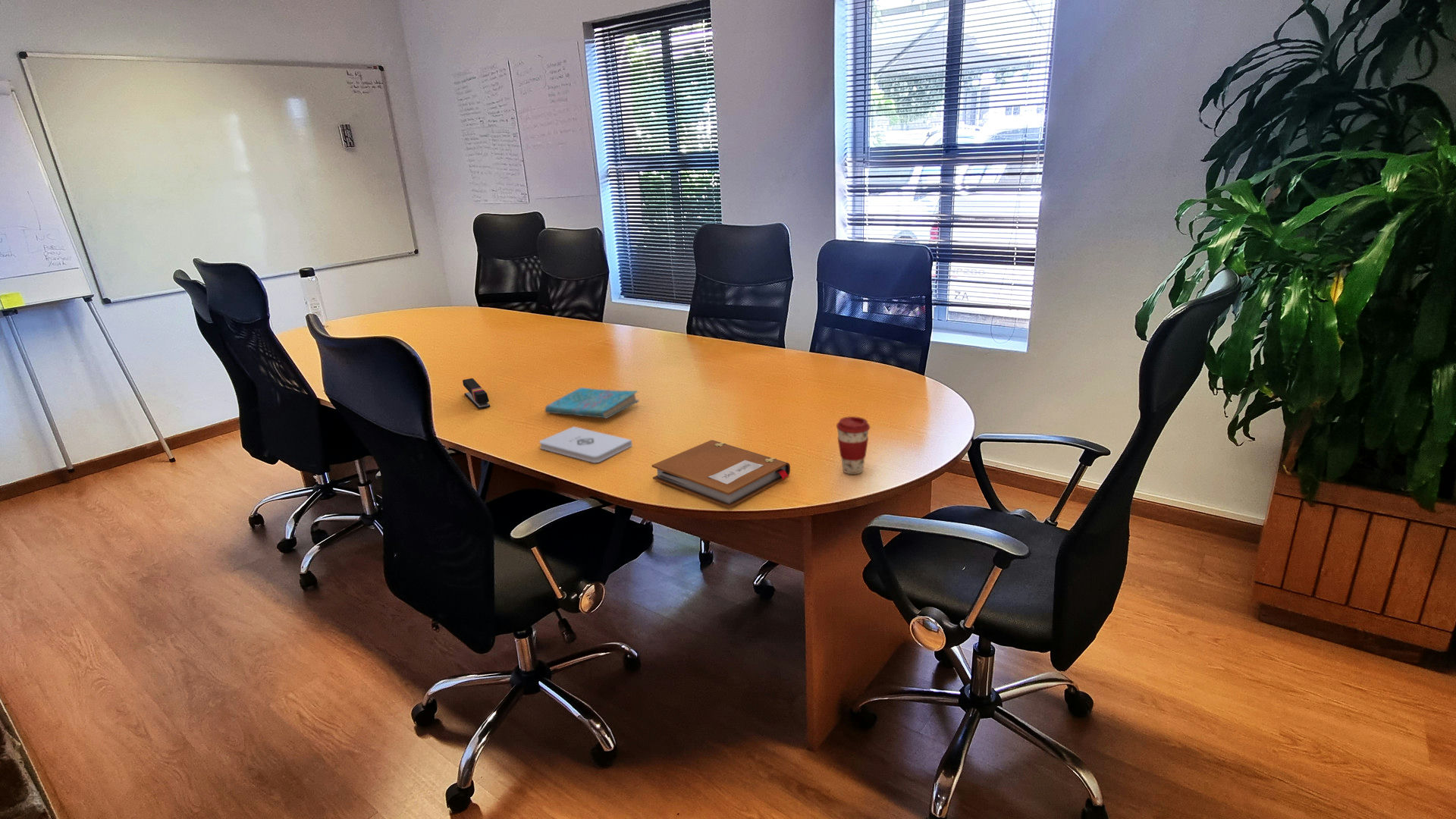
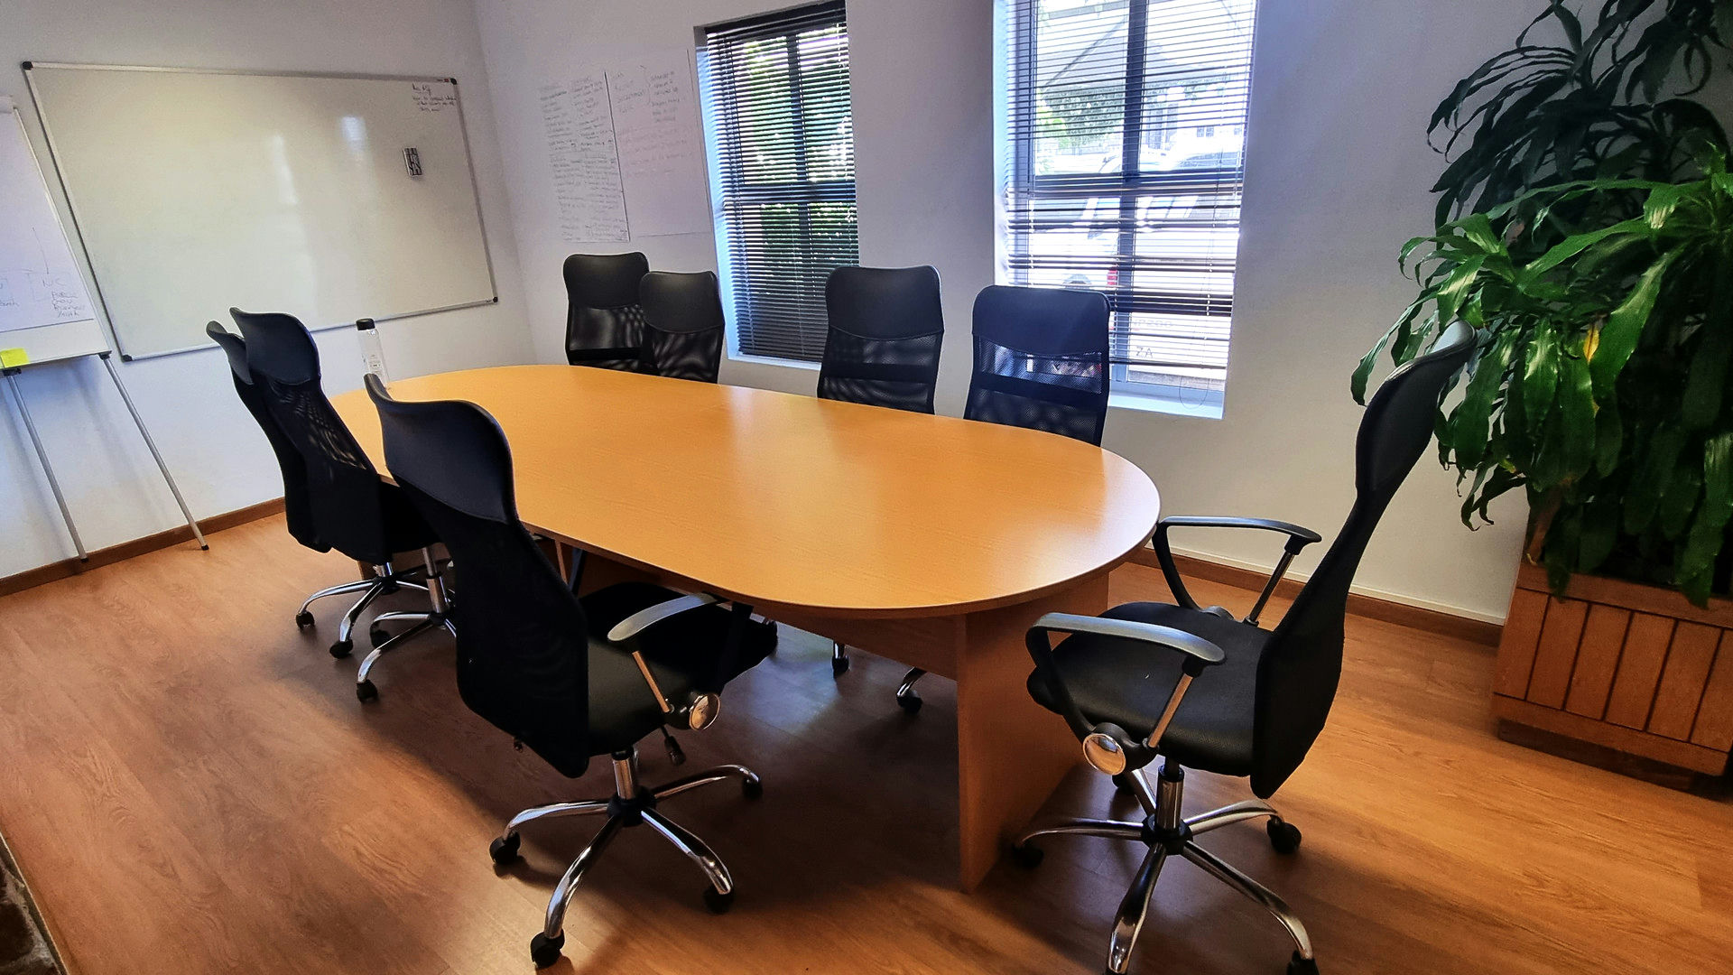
- coffee cup [836,416,871,475]
- notepad [538,425,633,463]
- stapler [462,378,491,409]
- cover [544,387,640,419]
- notebook [651,439,791,509]
